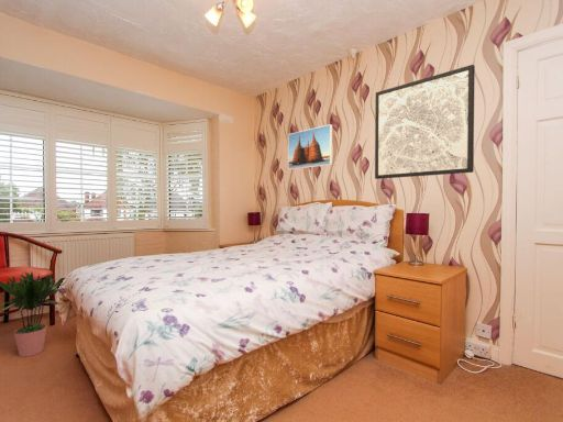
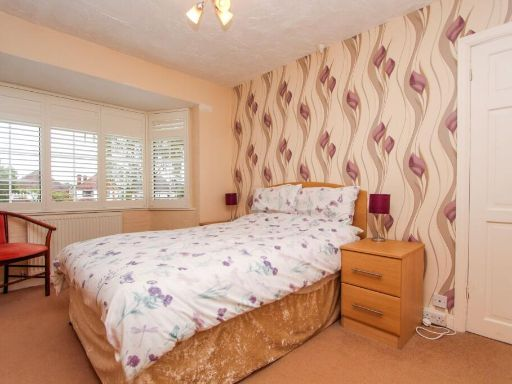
- wall art [374,64,476,180]
- potted plant [0,270,66,358]
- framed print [287,123,333,170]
